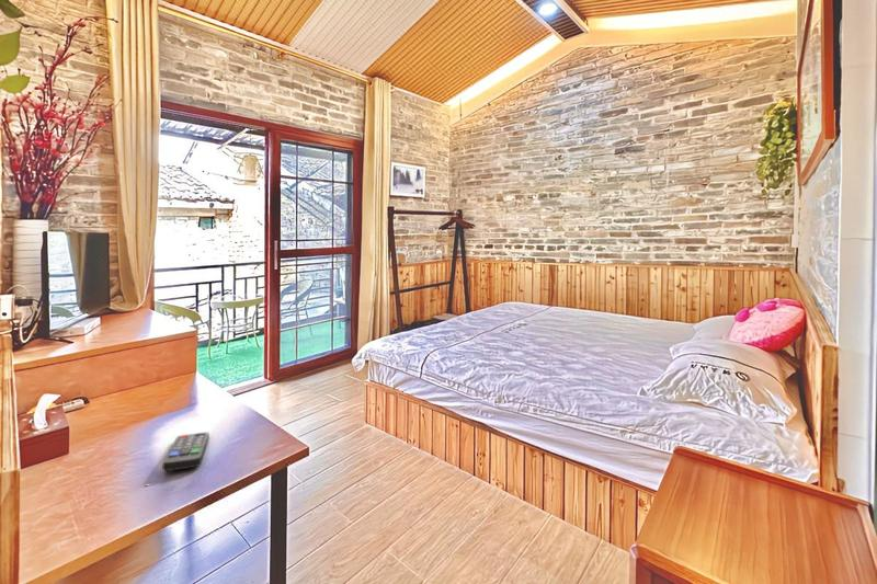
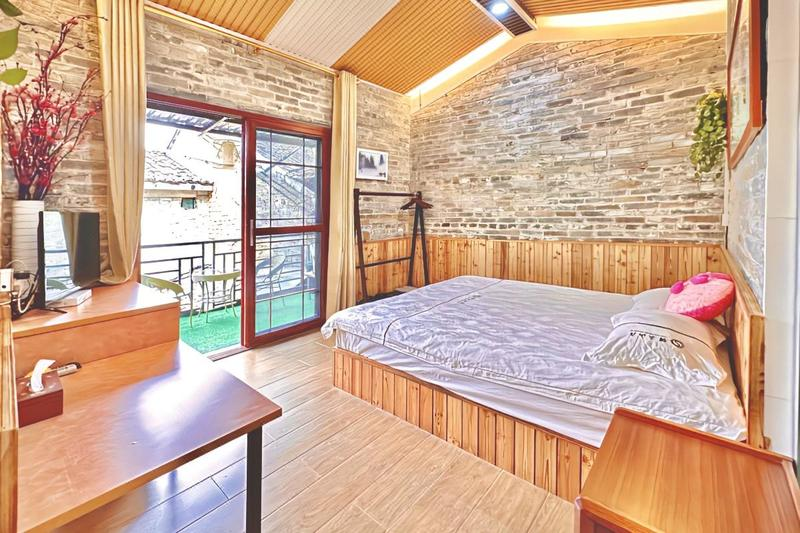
- remote control [161,432,210,472]
